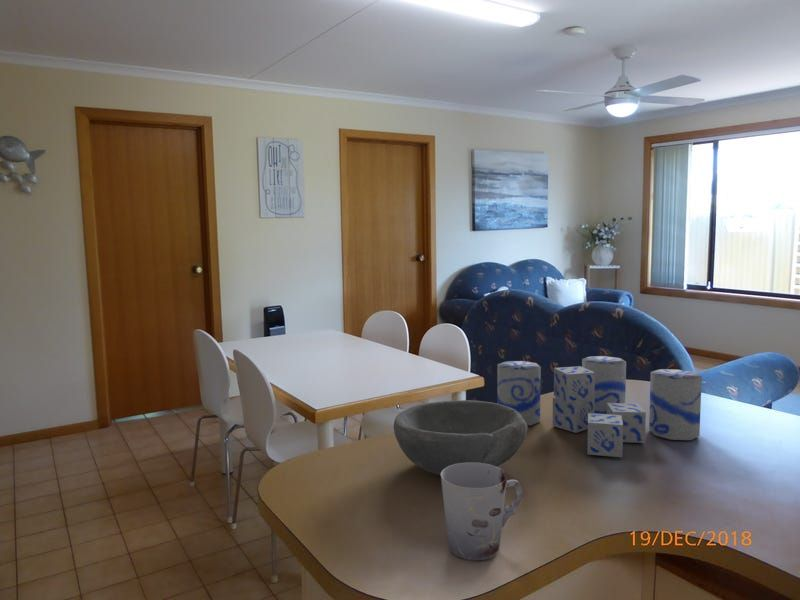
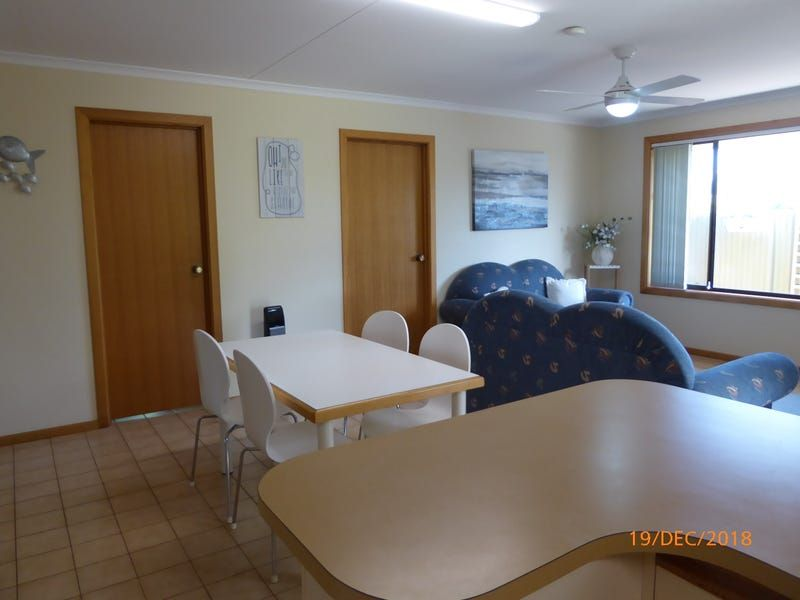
- candle [496,355,703,458]
- bowl [393,399,529,476]
- cup [440,462,523,561]
